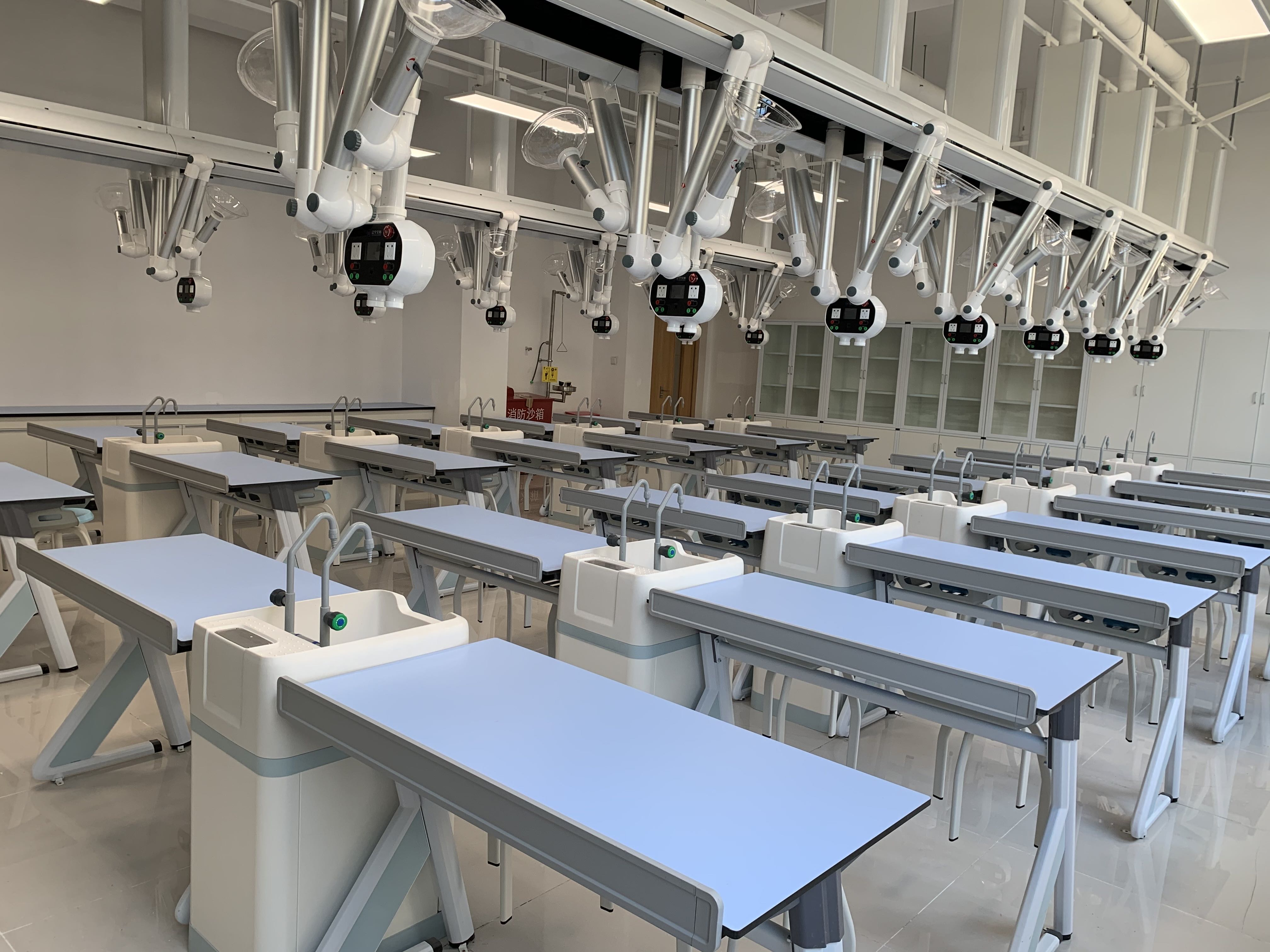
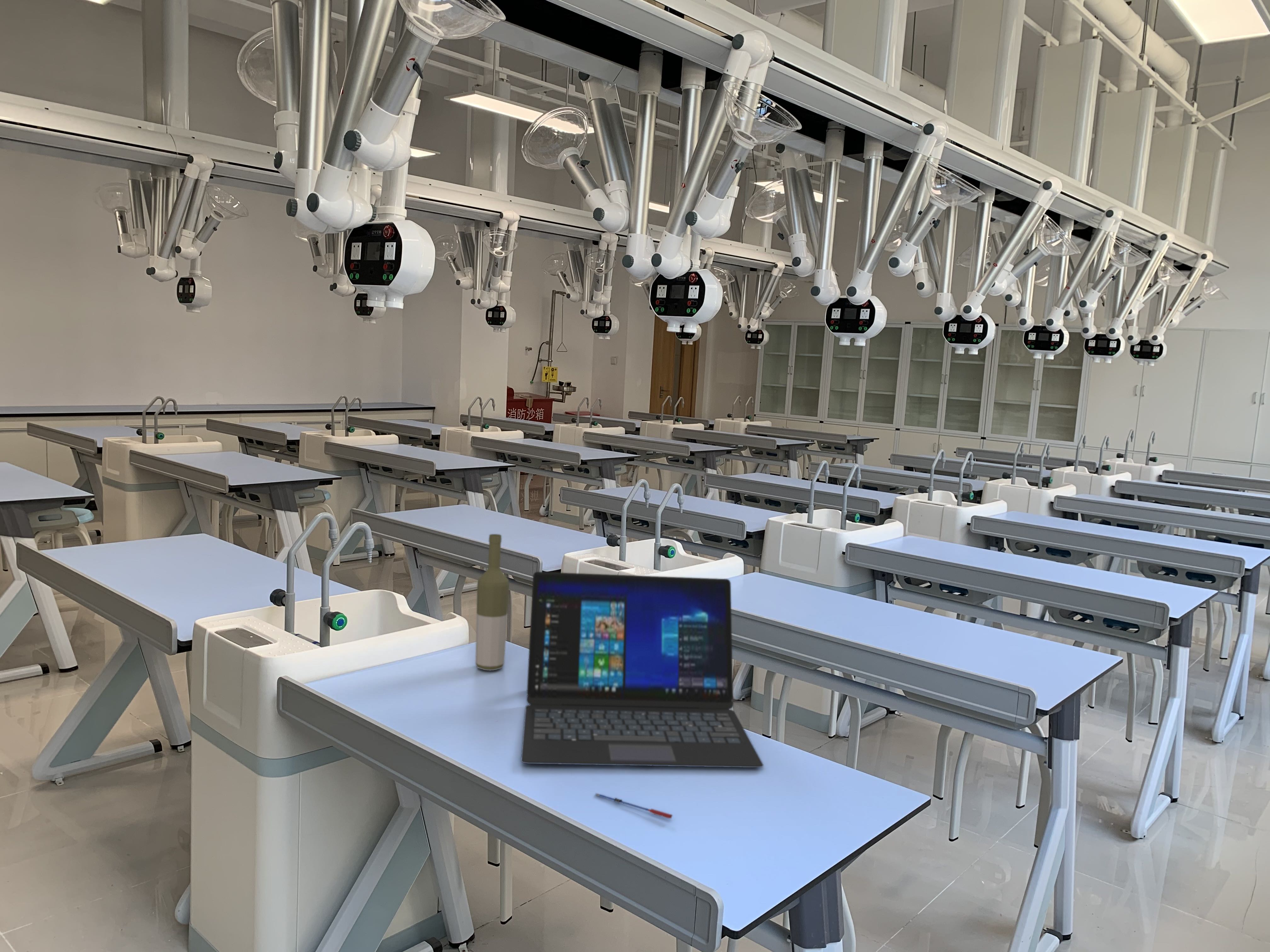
+ pen [594,793,673,819]
+ laptop [521,571,764,768]
+ bottle [475,534,510,671]
